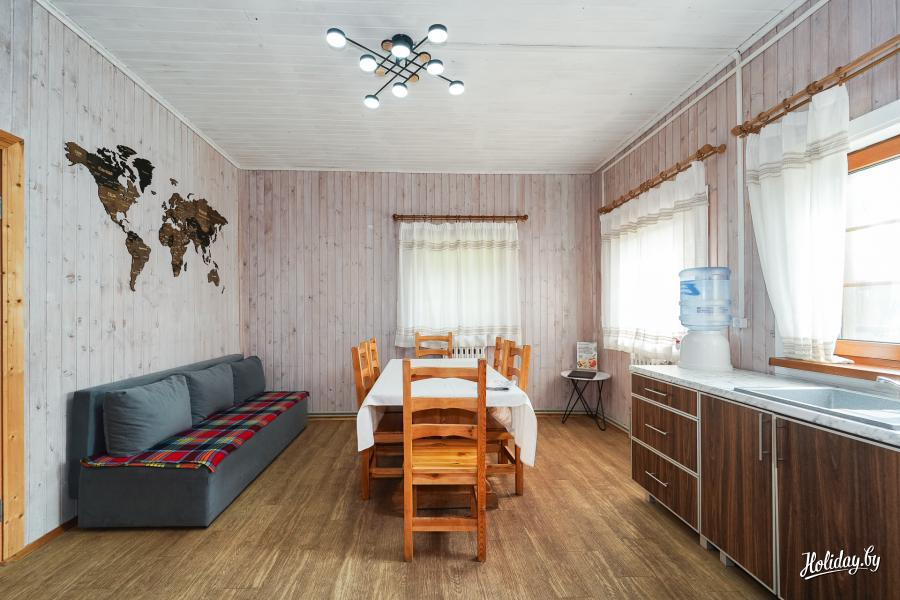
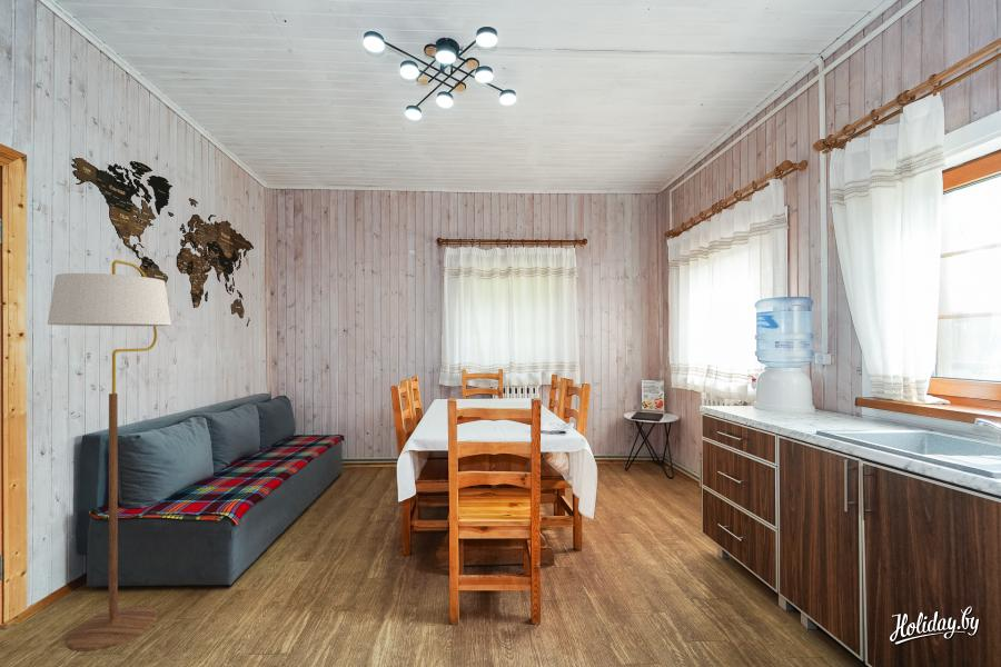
+ floor lamp [47,259,172,653]
